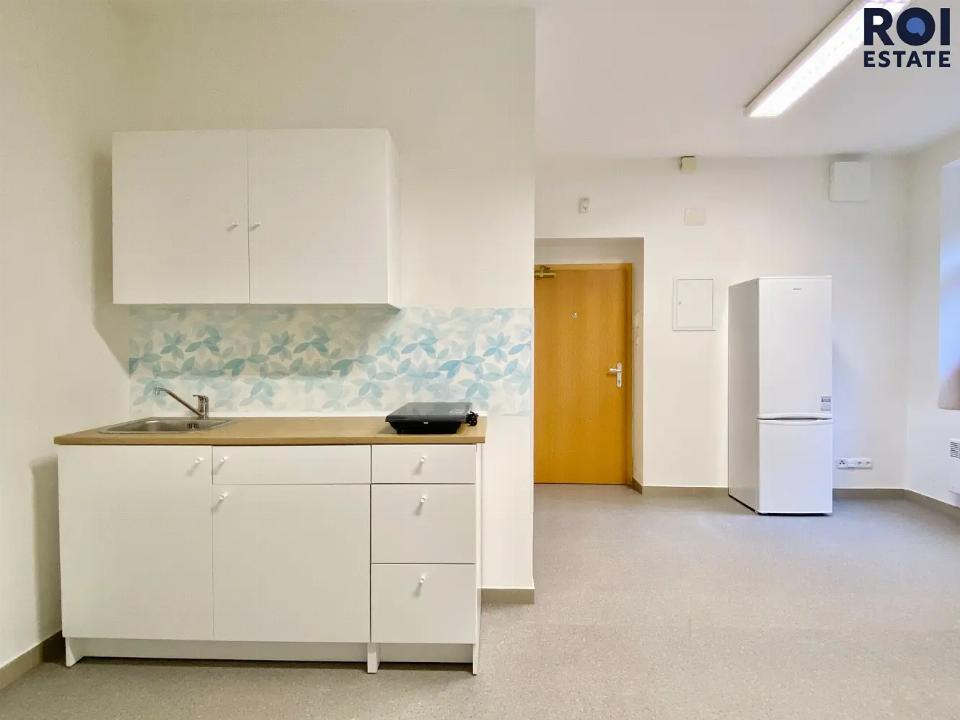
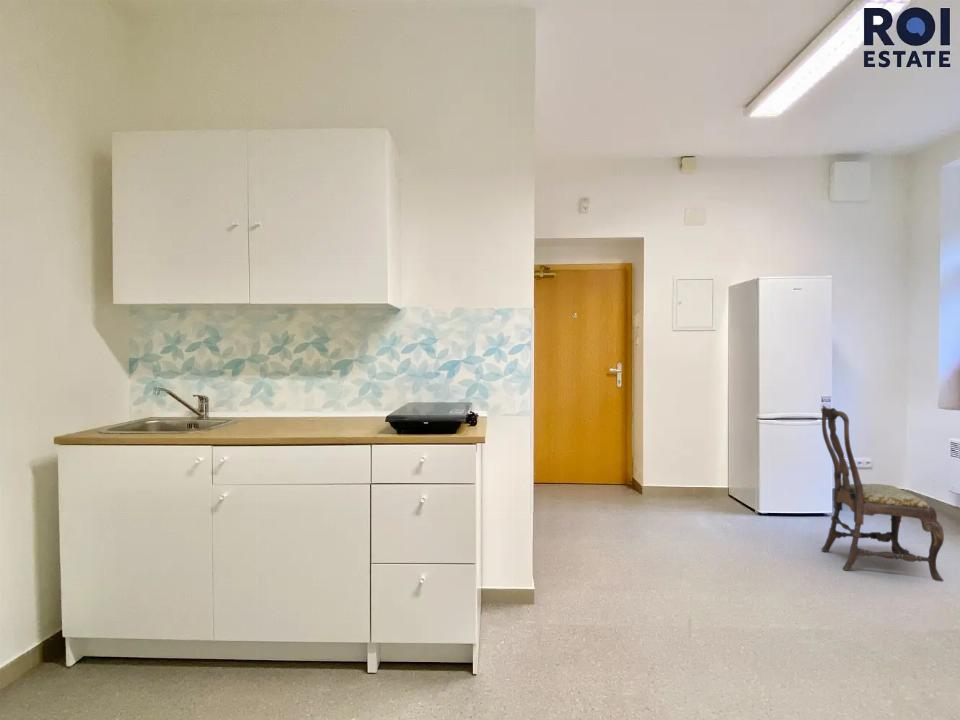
+ dining chair [820,404,945,582]
